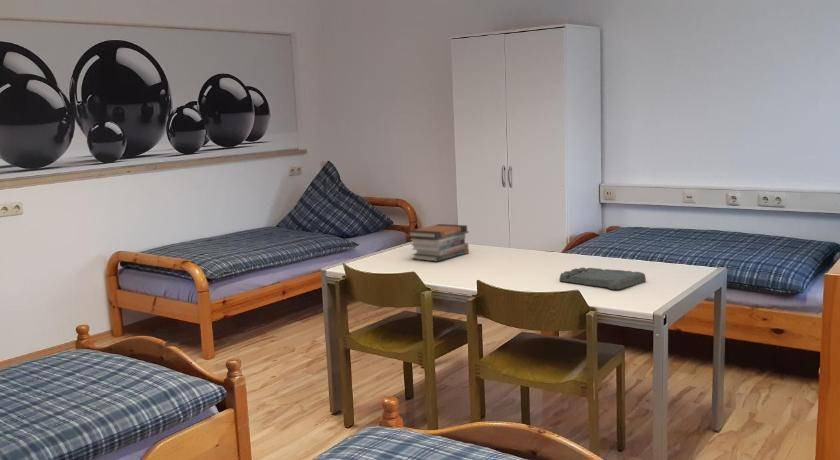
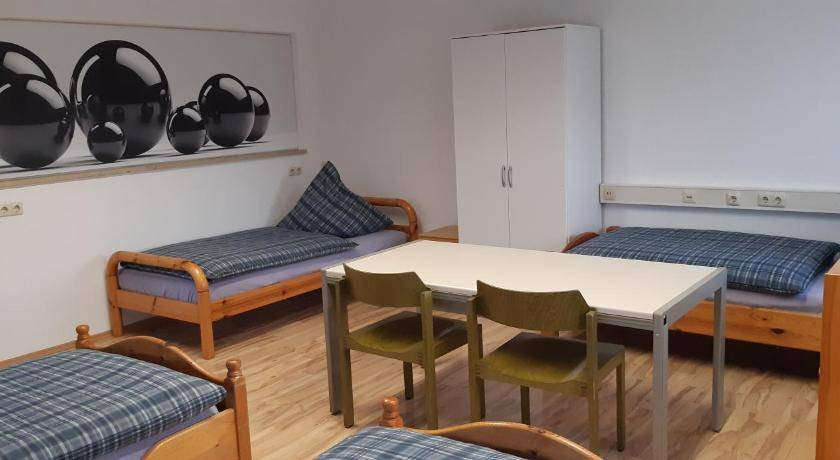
- book stack [406,223,470,263]
- tablet [558,267,647,291]
